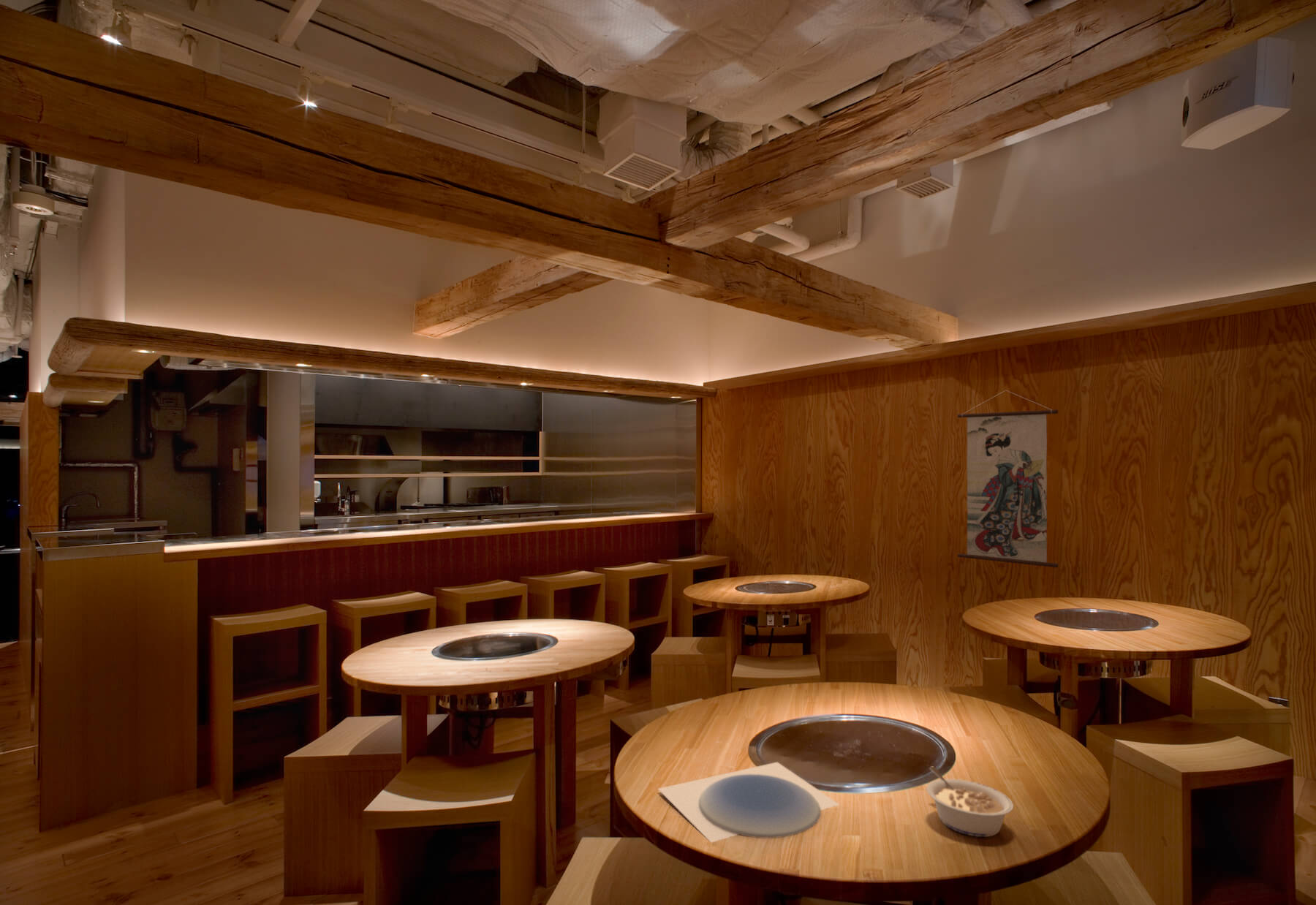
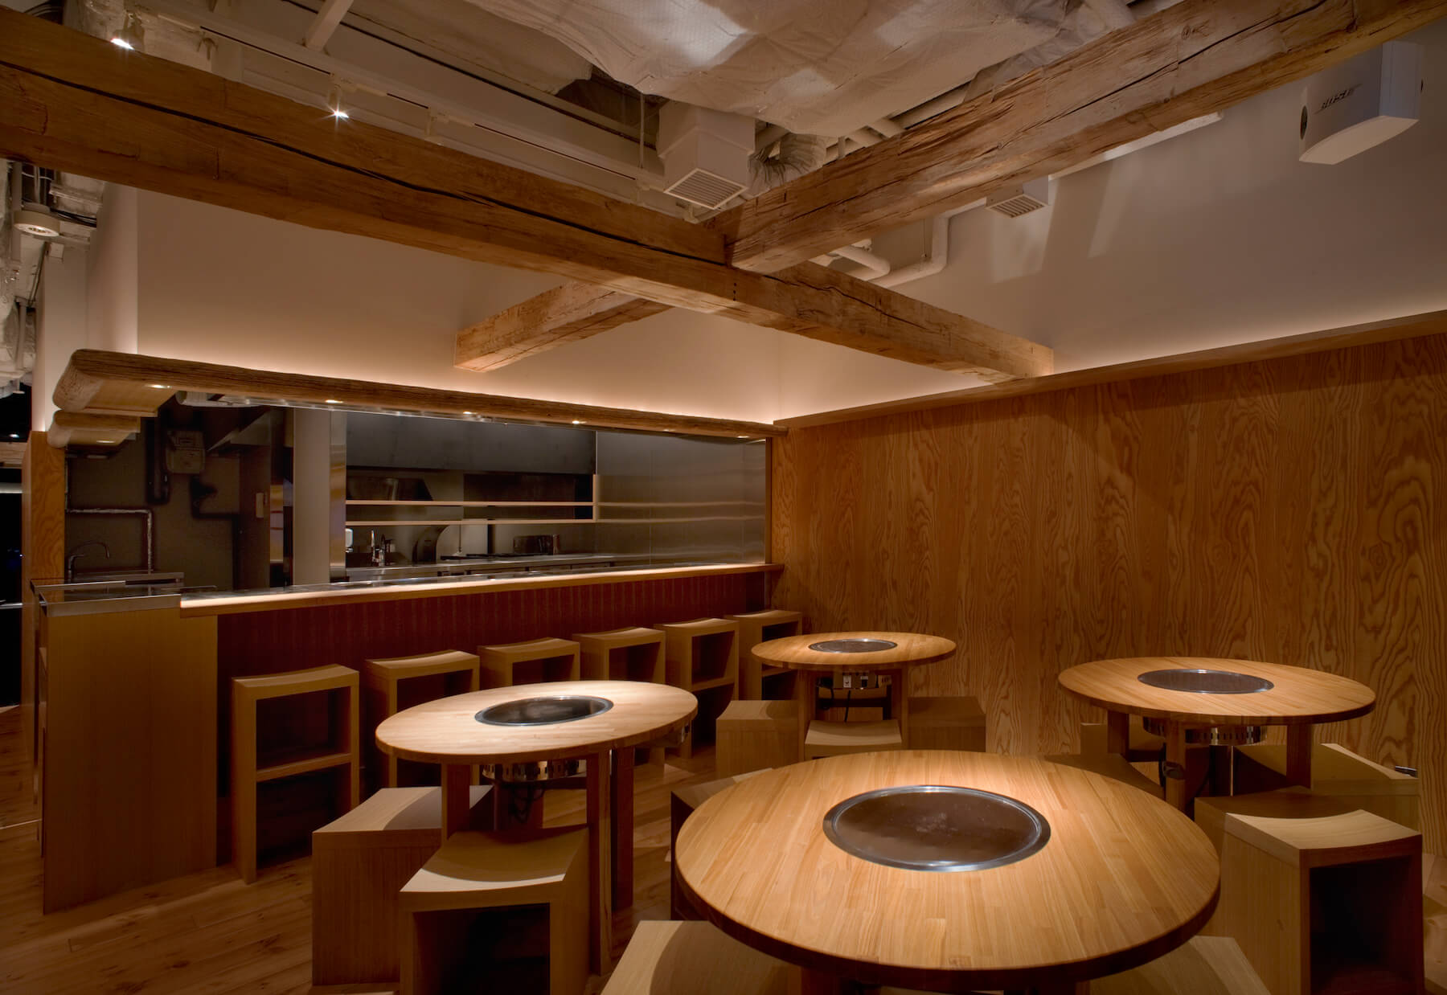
- plate [657,762,841,844]
- legume [926,766,1014,838]
- wall scroll [957,390,1059,568]
